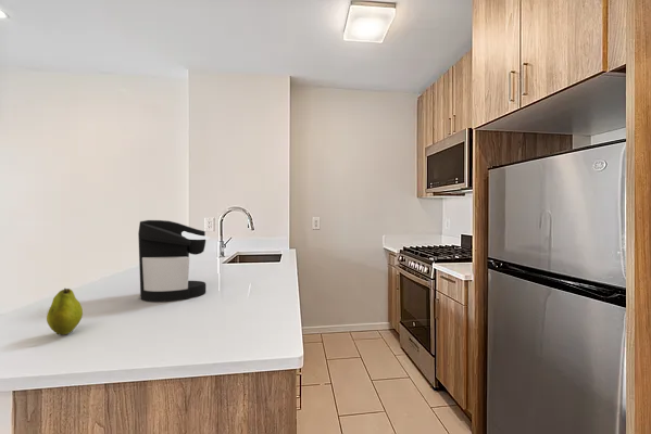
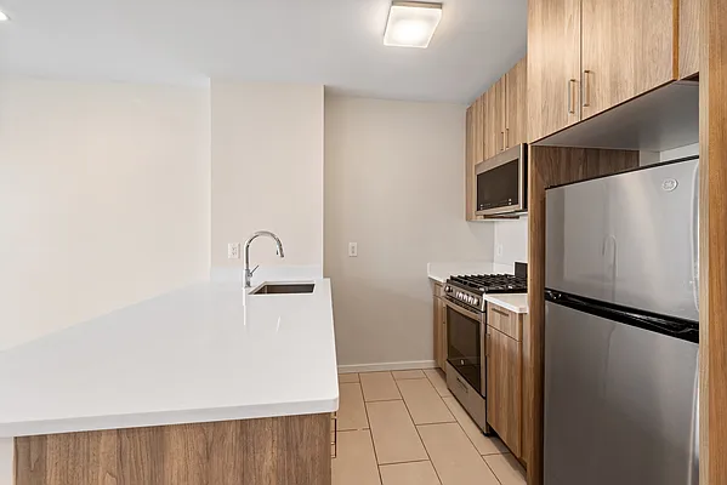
- fruit [46,288,84,335]
- coffee maker [137,219,211,303]
